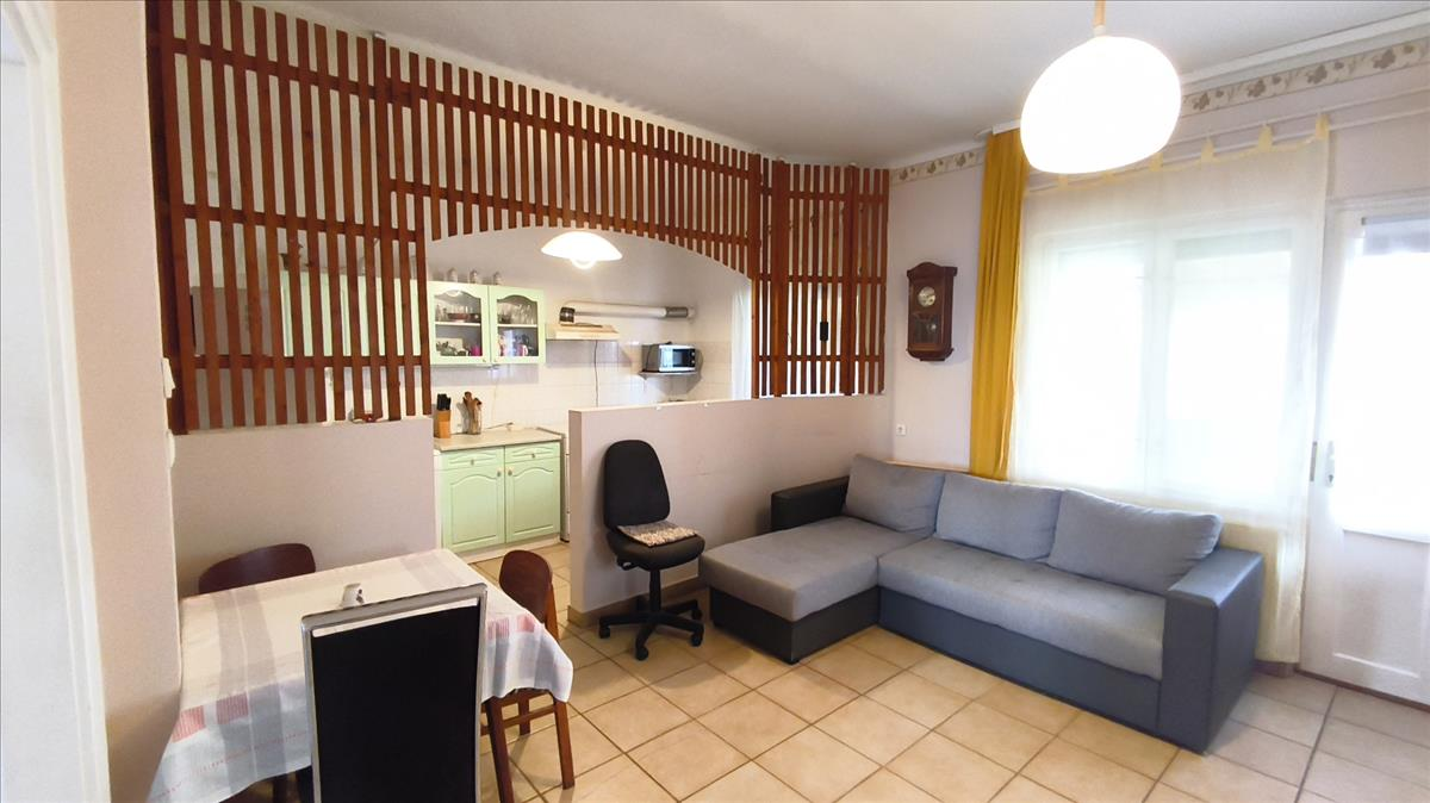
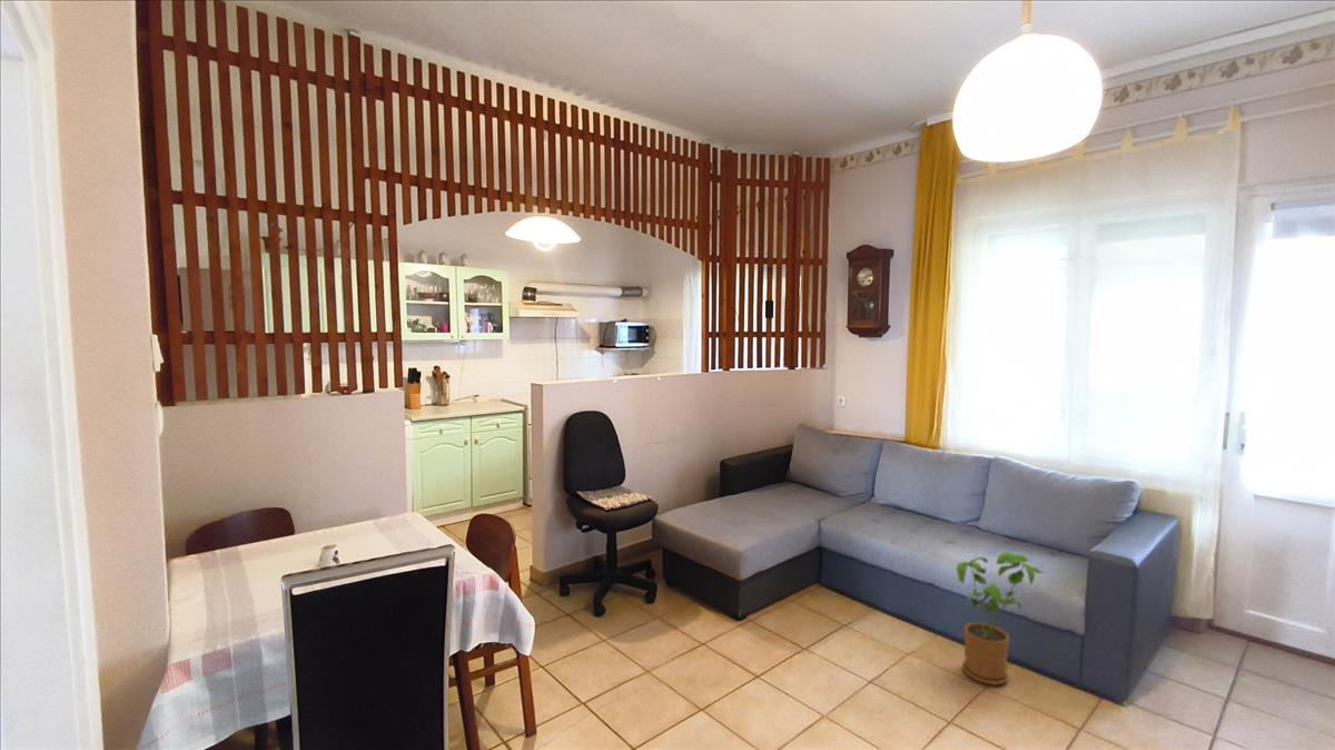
+ house plant [956,551,1046,687]
